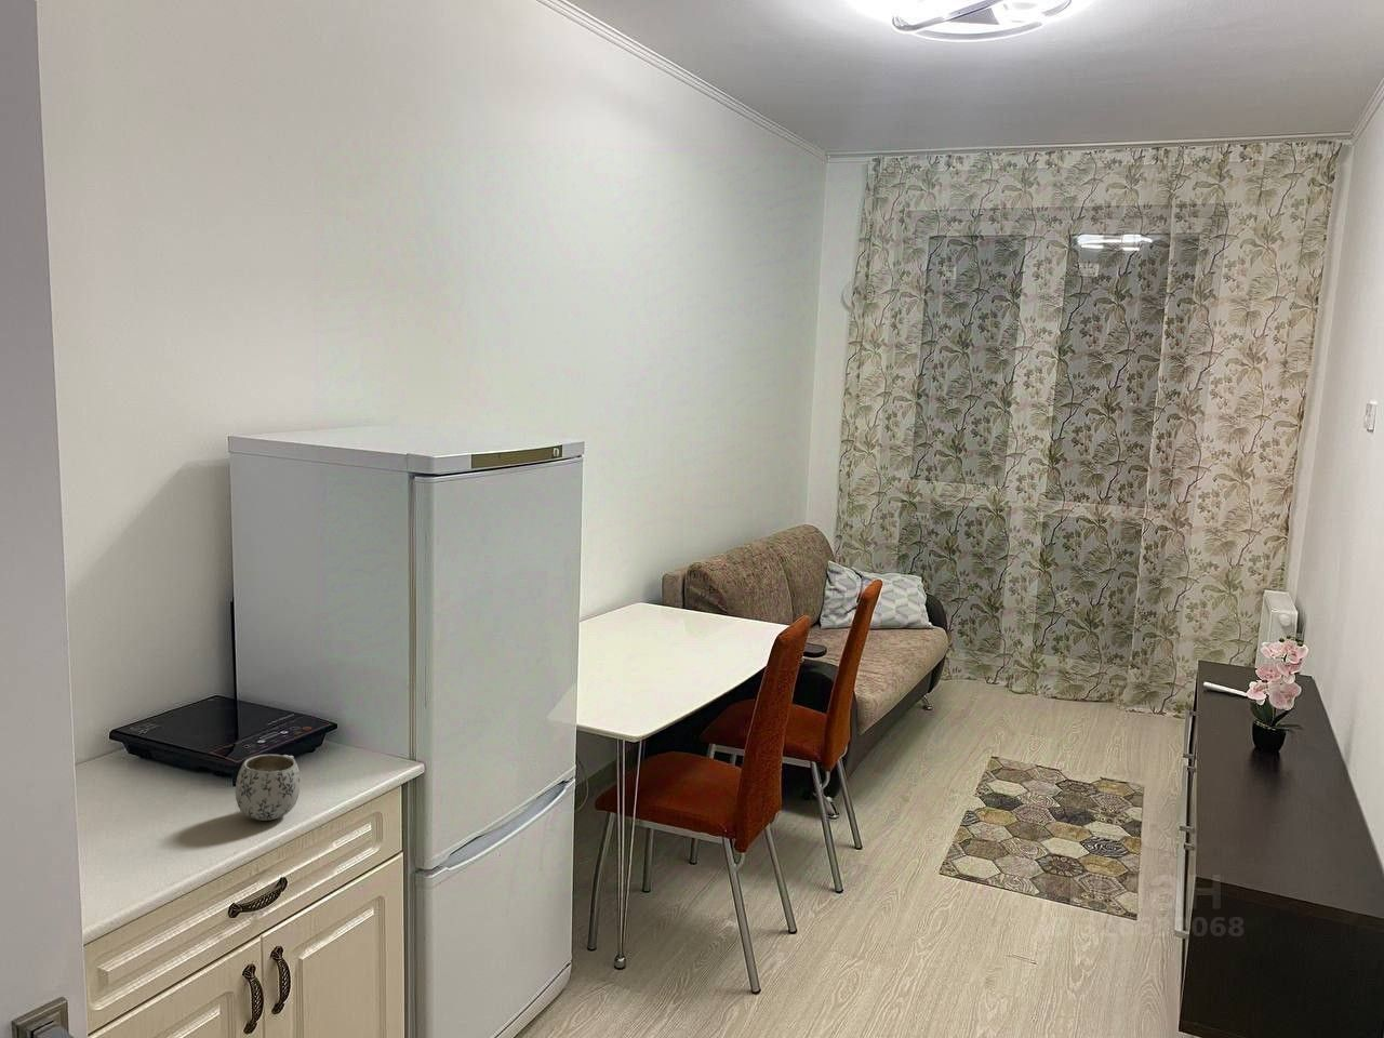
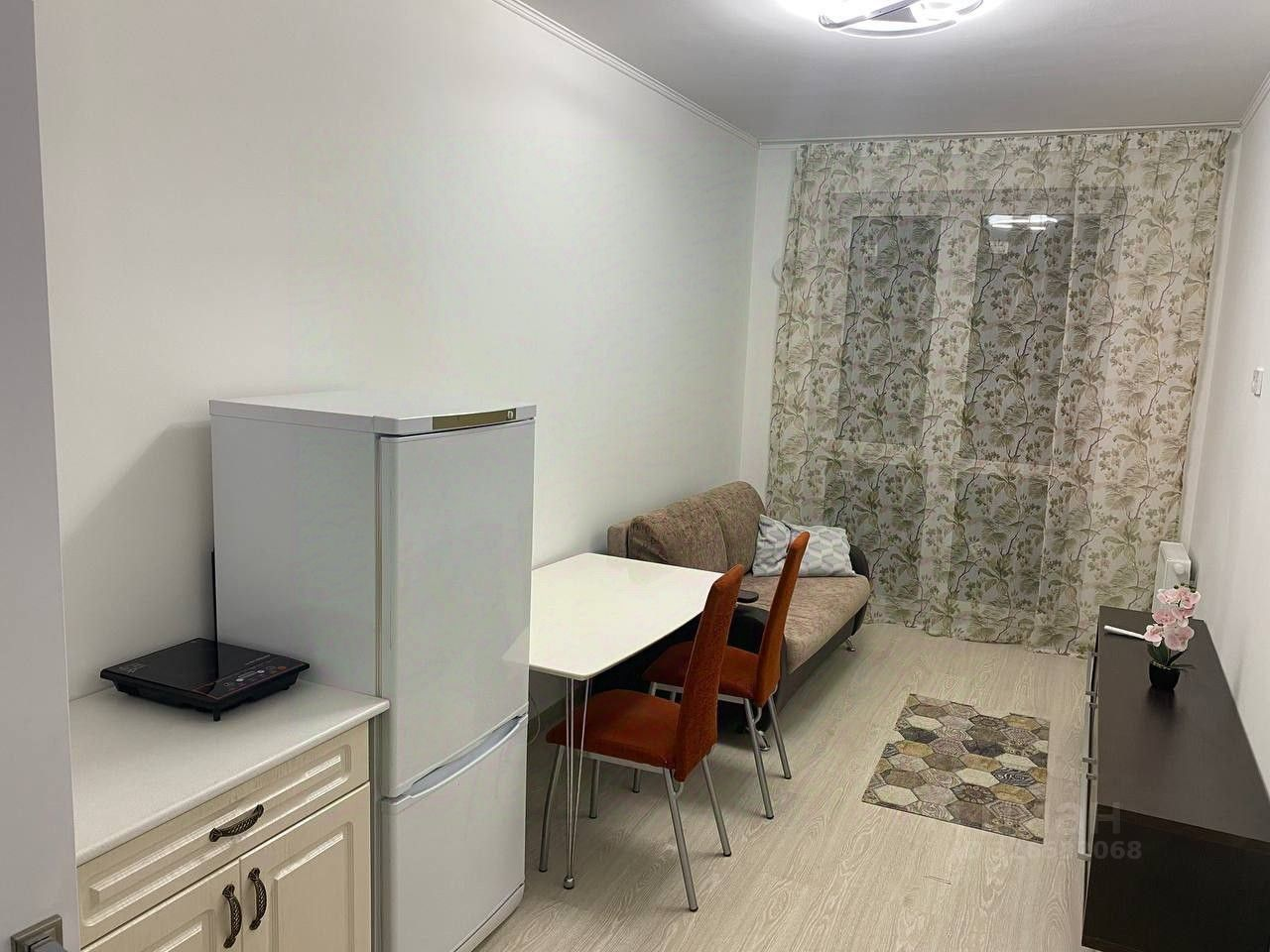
- mug [234,753,302,822]
